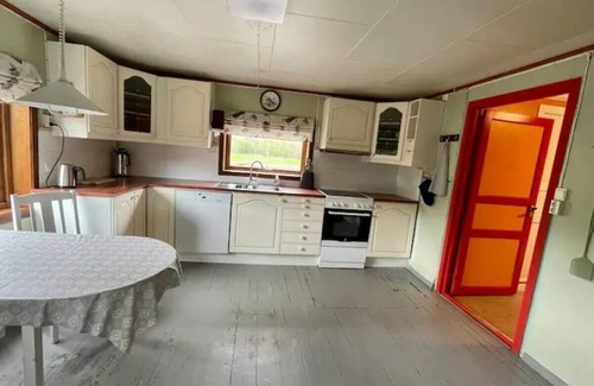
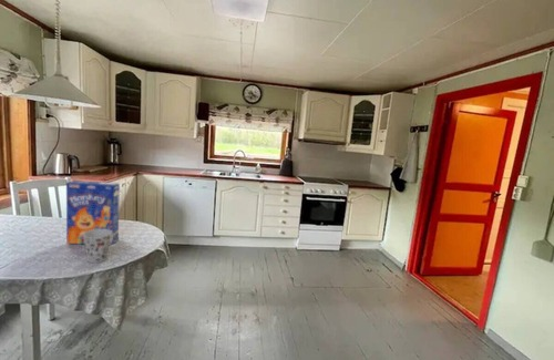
+ cereal box [65,179,121,246]
+ cup [83,229,112,264]
